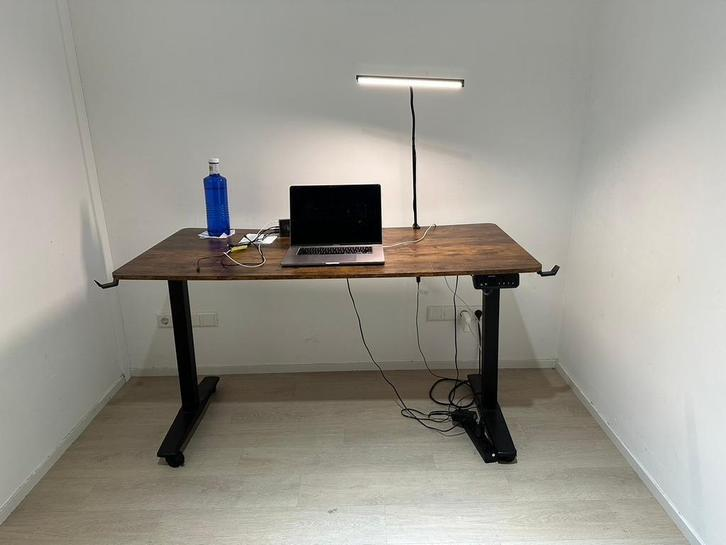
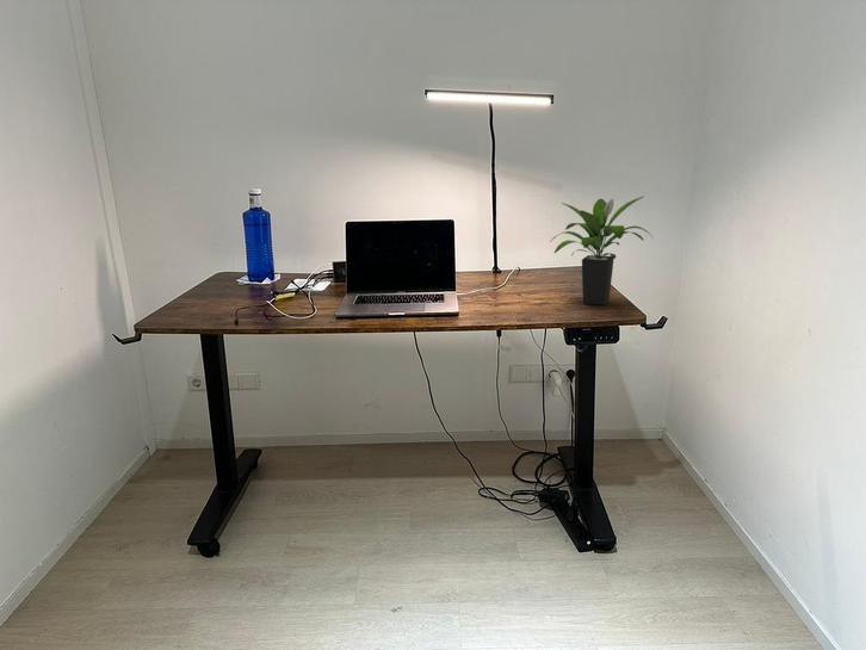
+ potted plant [549,196,655,307]
